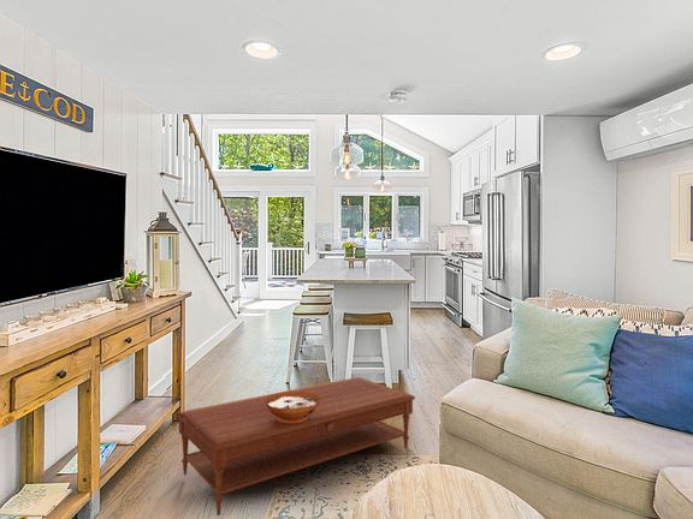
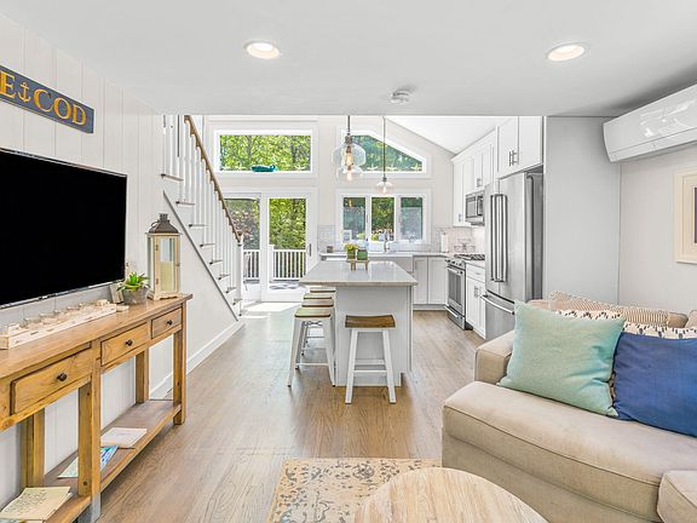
- decorative bowl [265,390,320,423]
- coffee table [176,376,416,517]
